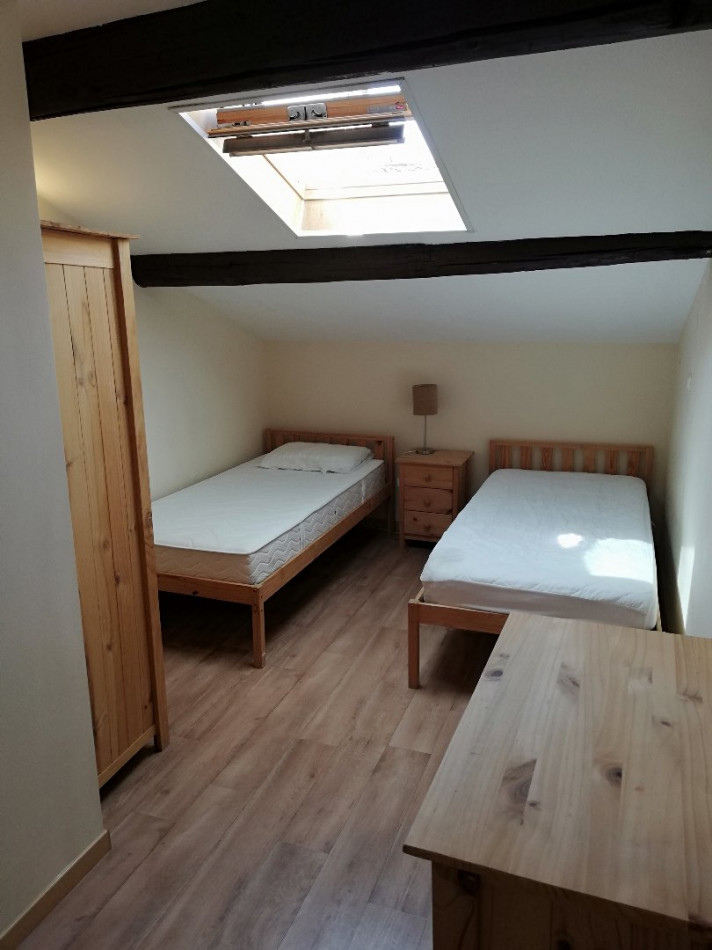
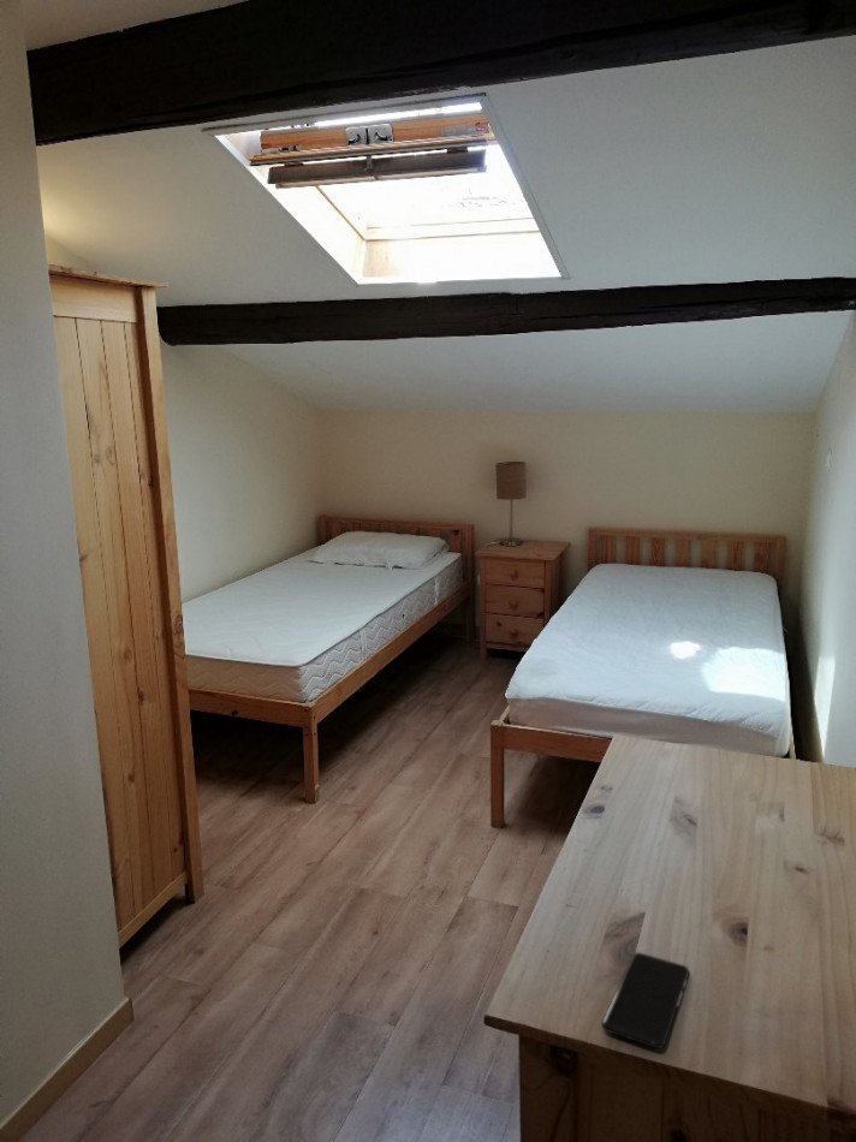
+ smartphone [600,951,690,1049]
